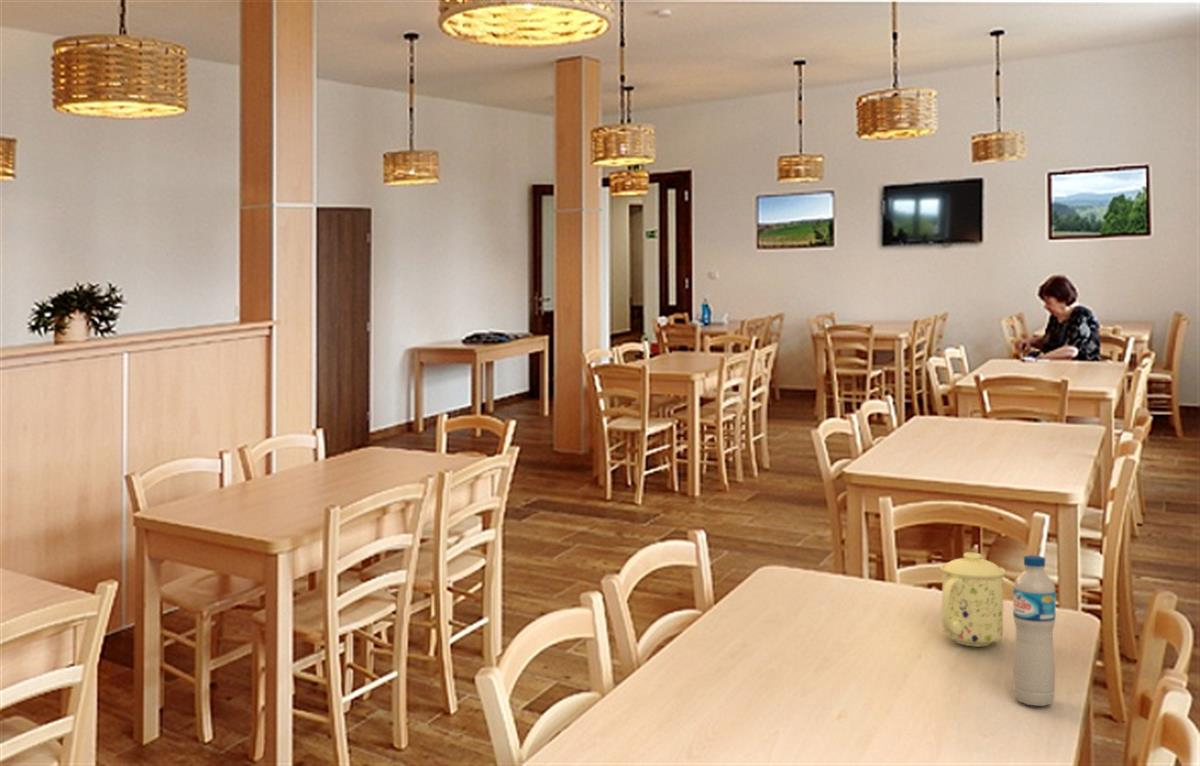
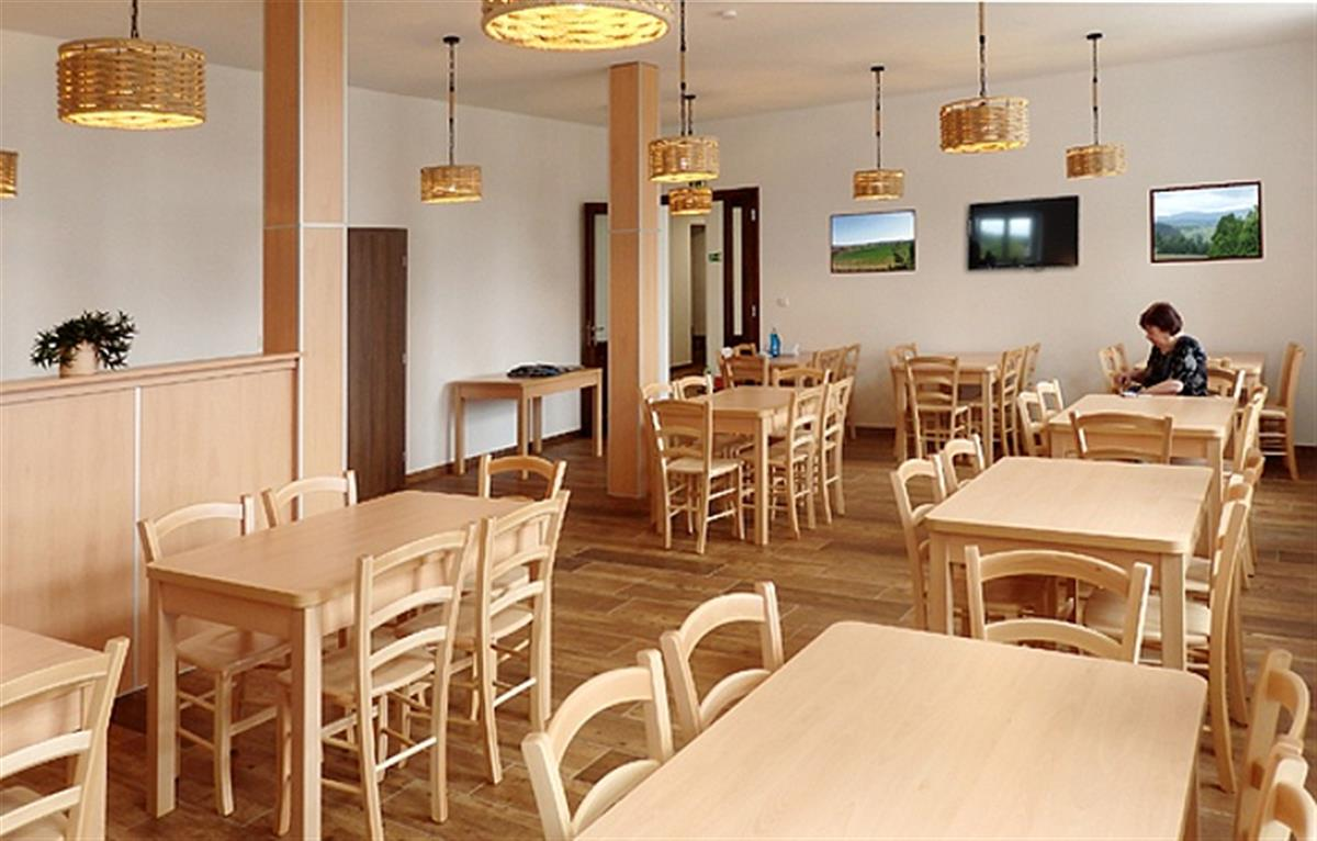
- water bottle [1012,554,1057,707]
- mug [939,551,1006,647]
